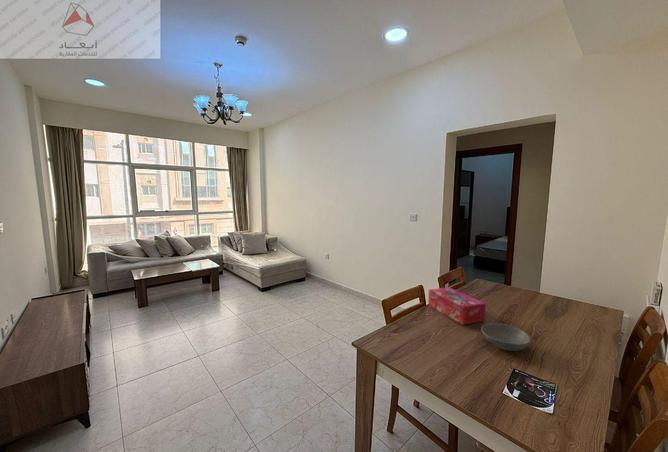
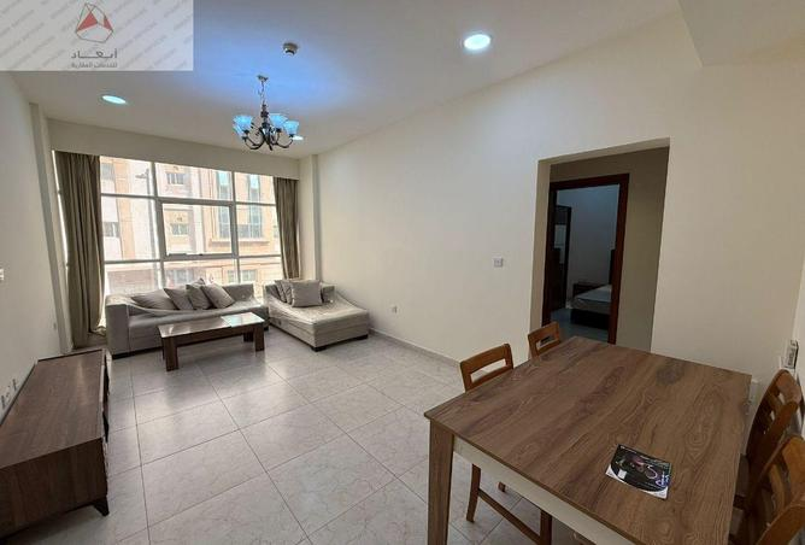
- soup bowl [480,322,532,352]
- tissue box [427,286,487,326]
